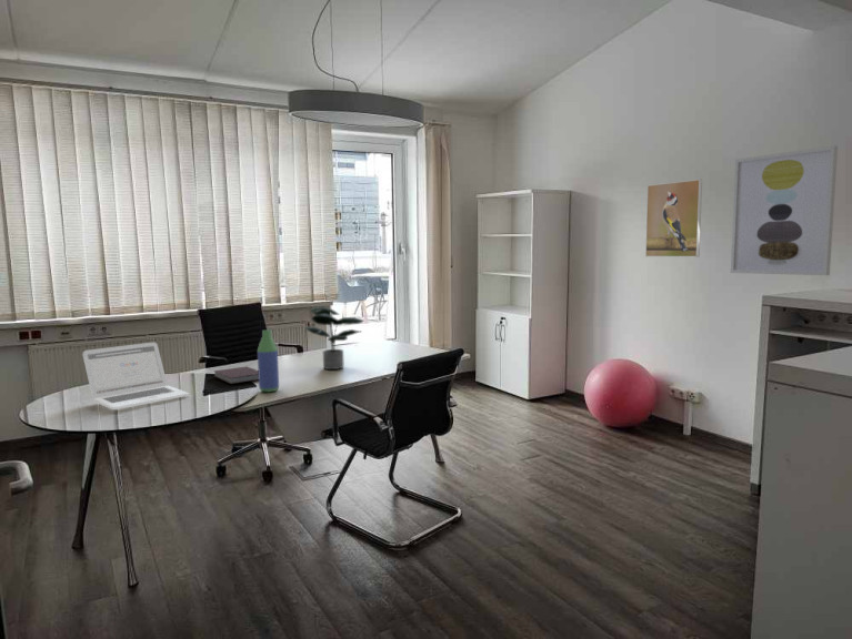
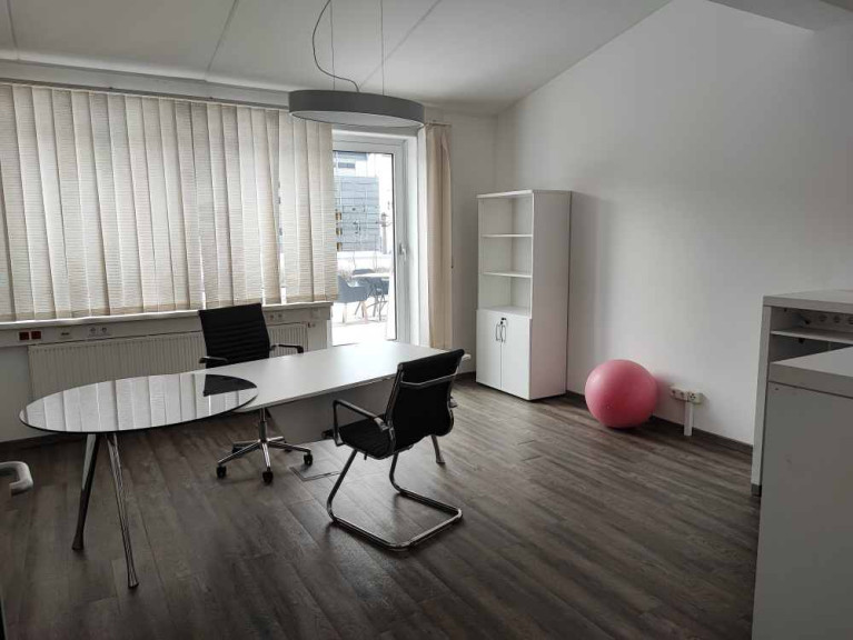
- laptop [82,342,190,410]
- wall art [730,144,839,276]
- notebook [212,365,259,385]
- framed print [644,179,703,258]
- bottle [257,329,280,393]
- potted plant [303,305,365,371]
